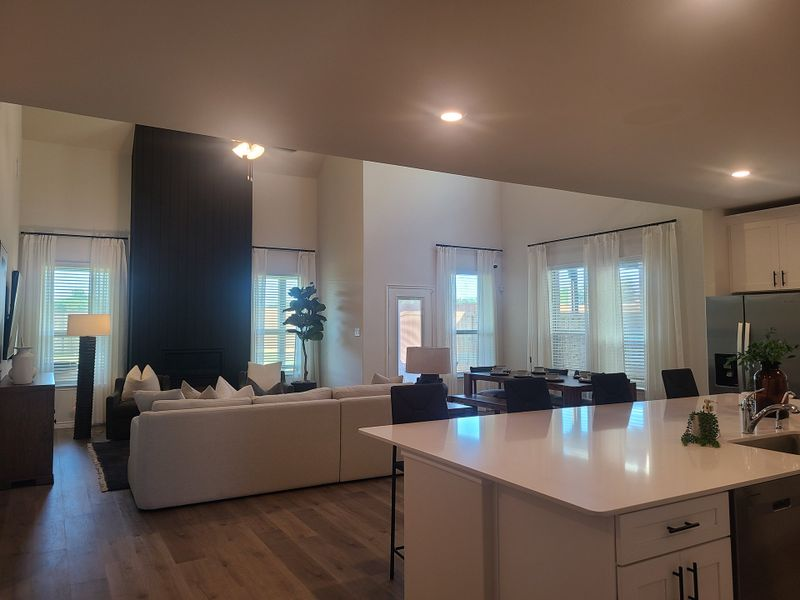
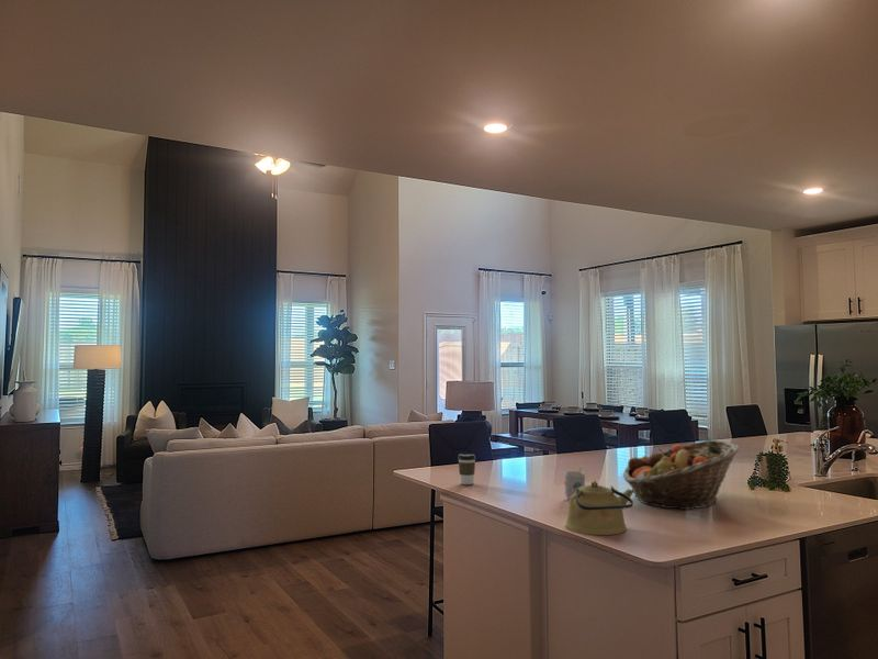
+ coffee cup [457,453,476,485]
+ fruit basket [622,438,741,511]
+ mug [564,467,586,500]
+ kettle [564,479,634,536]
